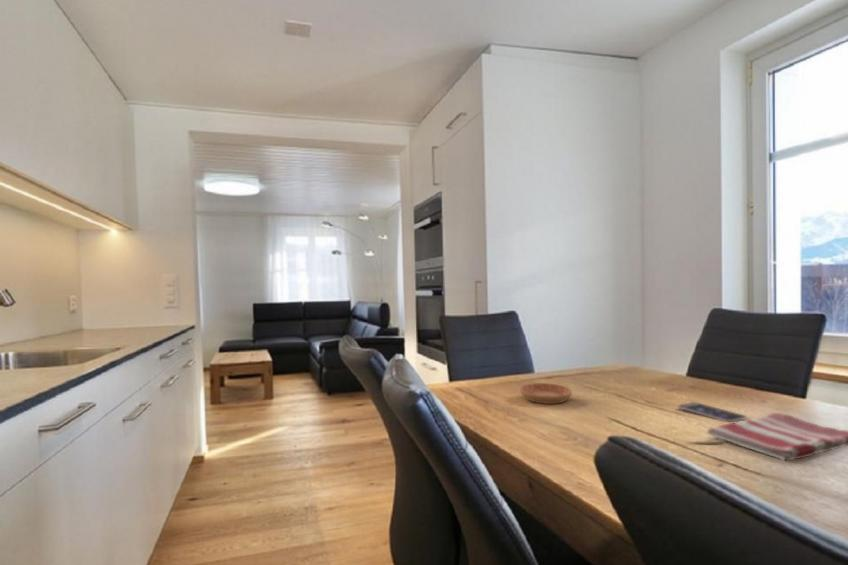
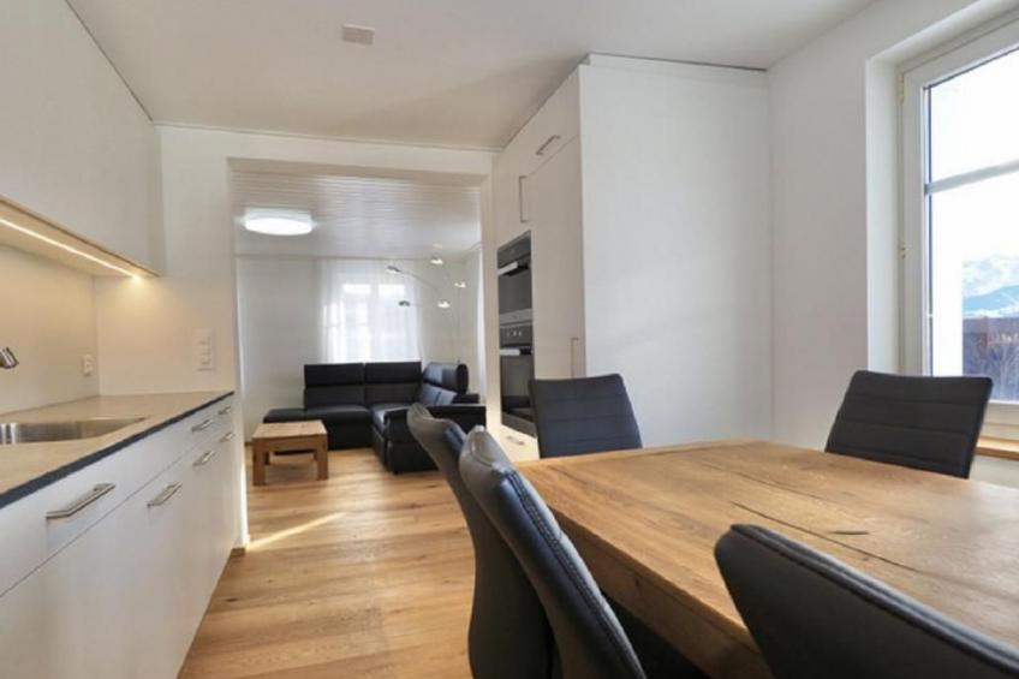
- saucer [519,382,573,405]
- dish towel [706,412,848,462]
- smartphone [676,401,748,423]
